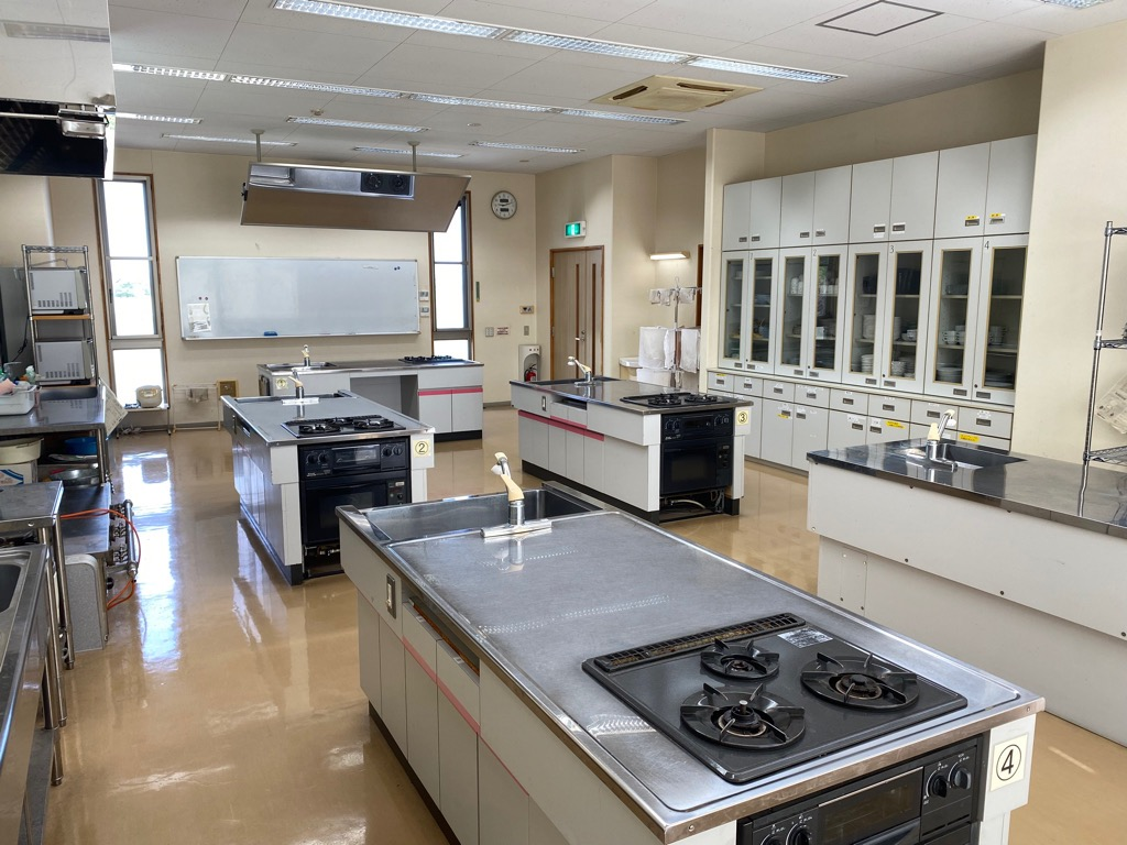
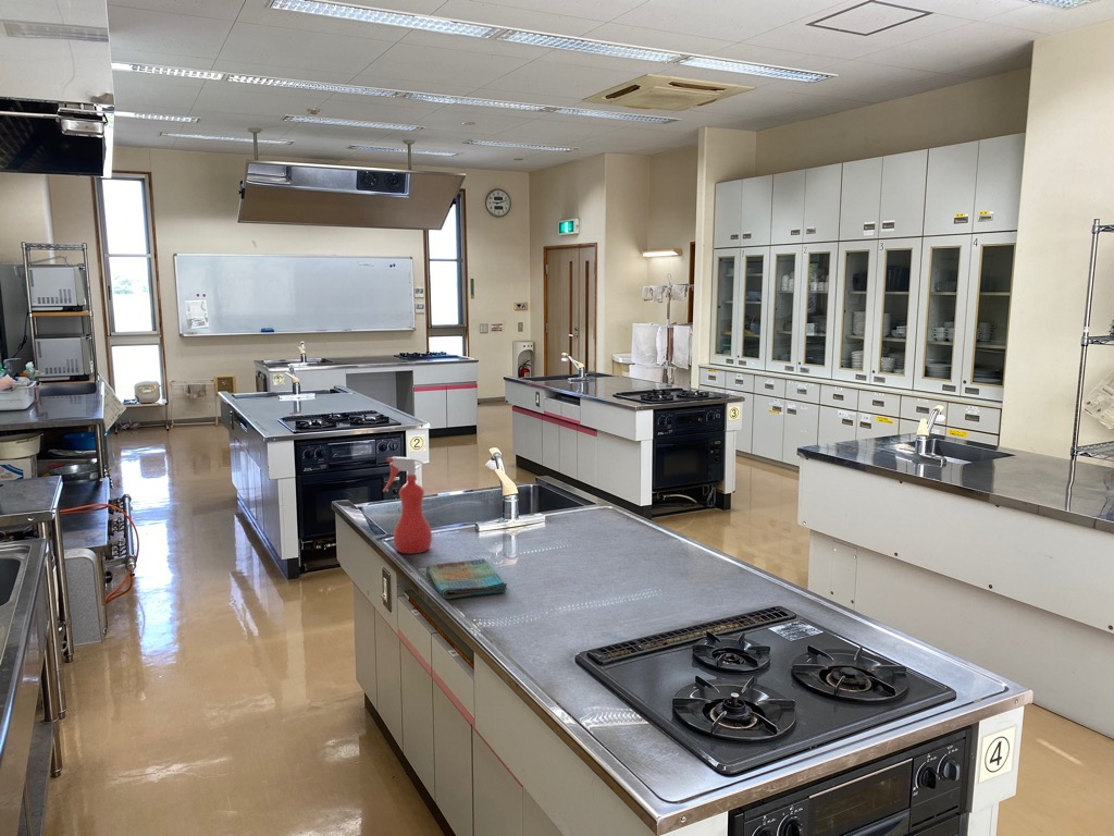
+ spray bottle [382,456,433,554]
+ dish towel [425,557,508,600]
